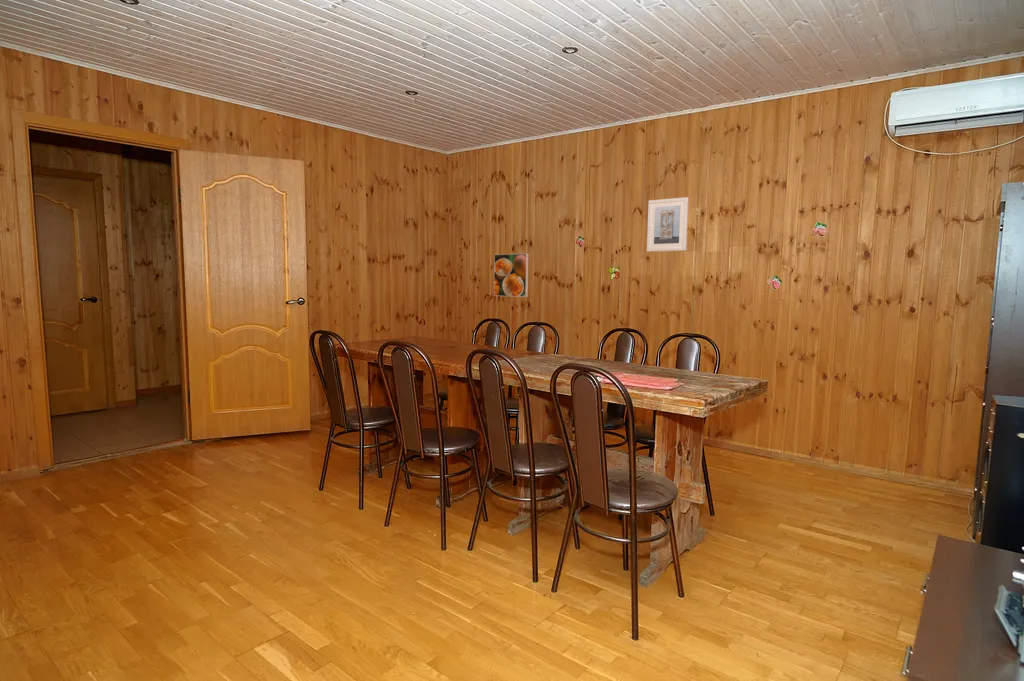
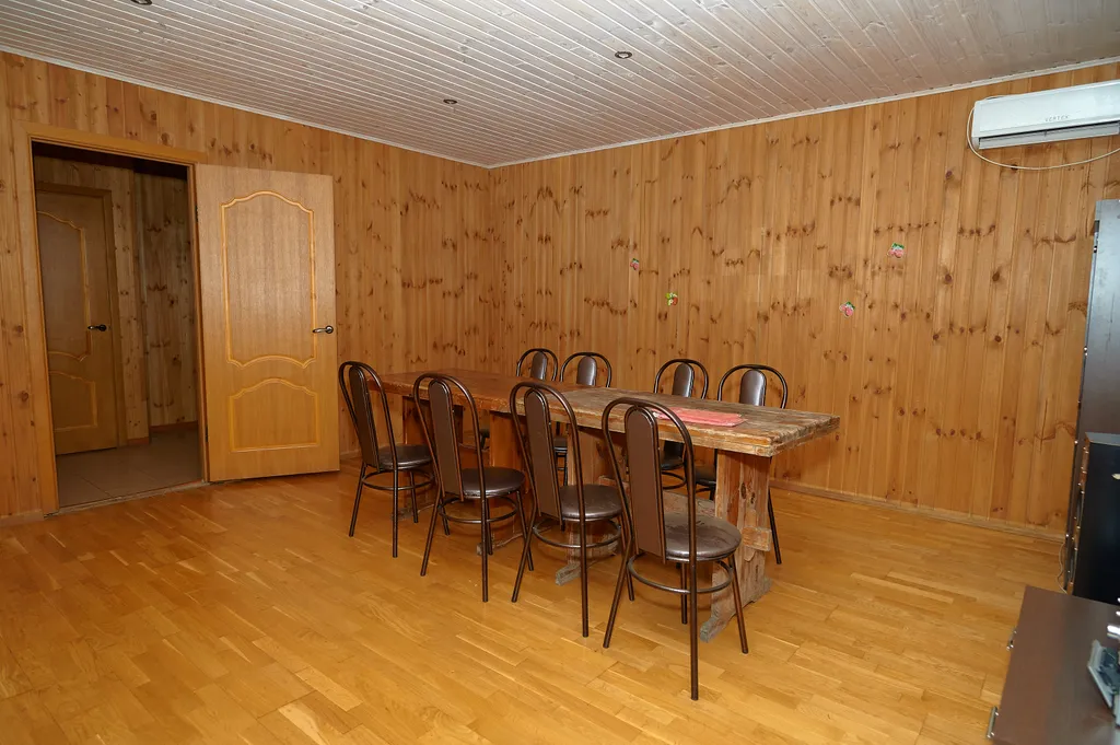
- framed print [493,252,530,298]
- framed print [646,196,690,253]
